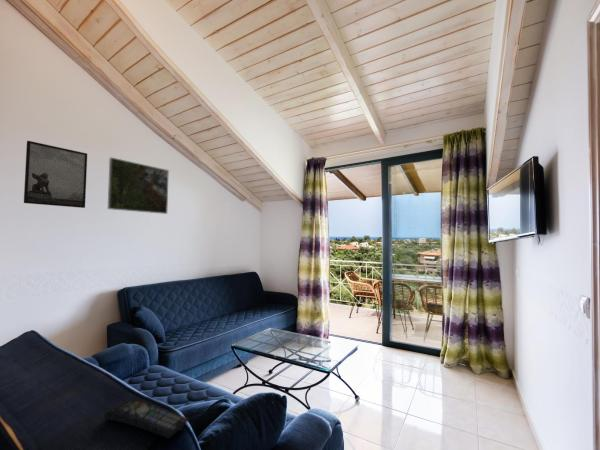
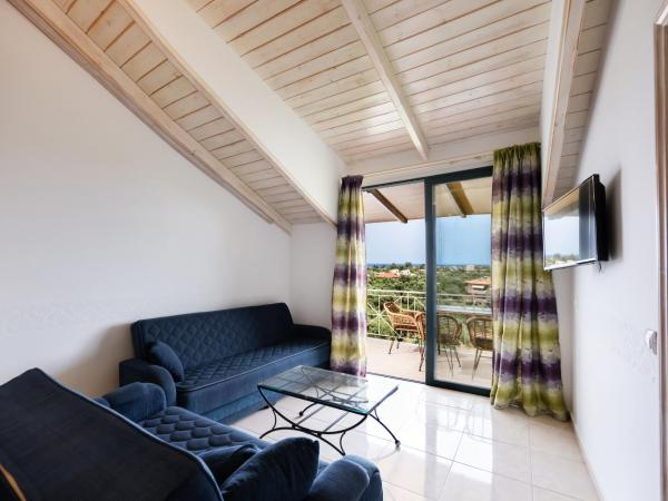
- remote control [103,397,190,439]
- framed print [23,140,88,209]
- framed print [107,156,170,215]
